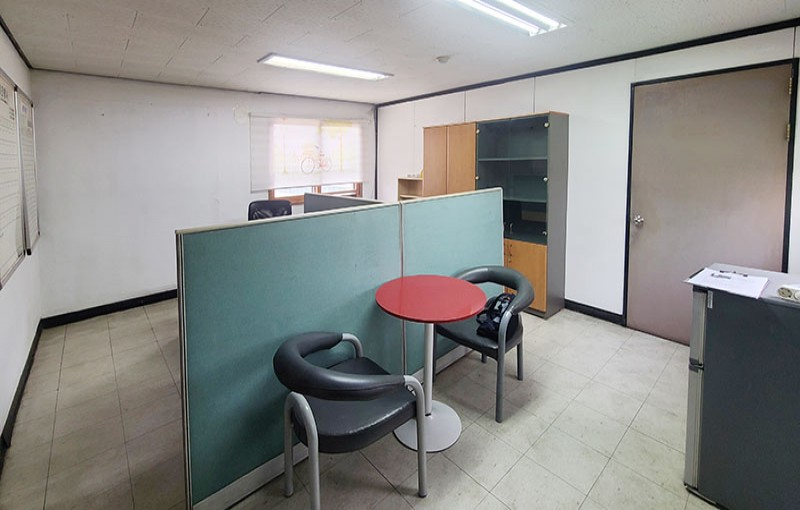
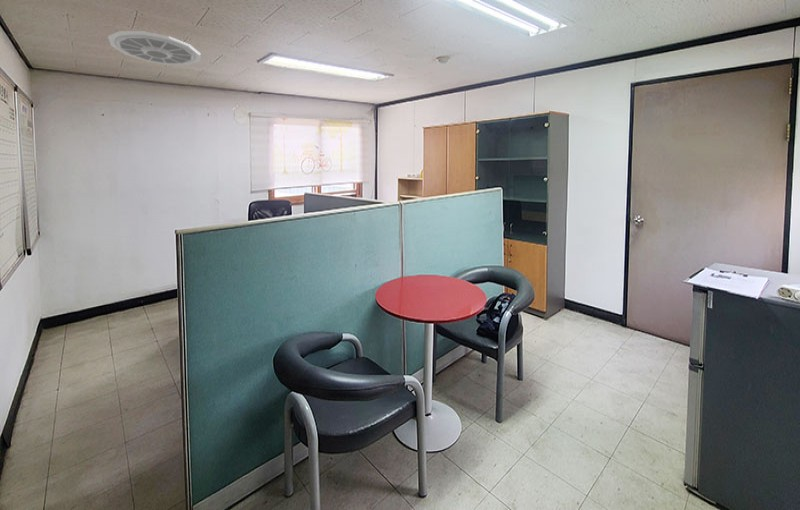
+ ceiling vent [107,30,202,66]
